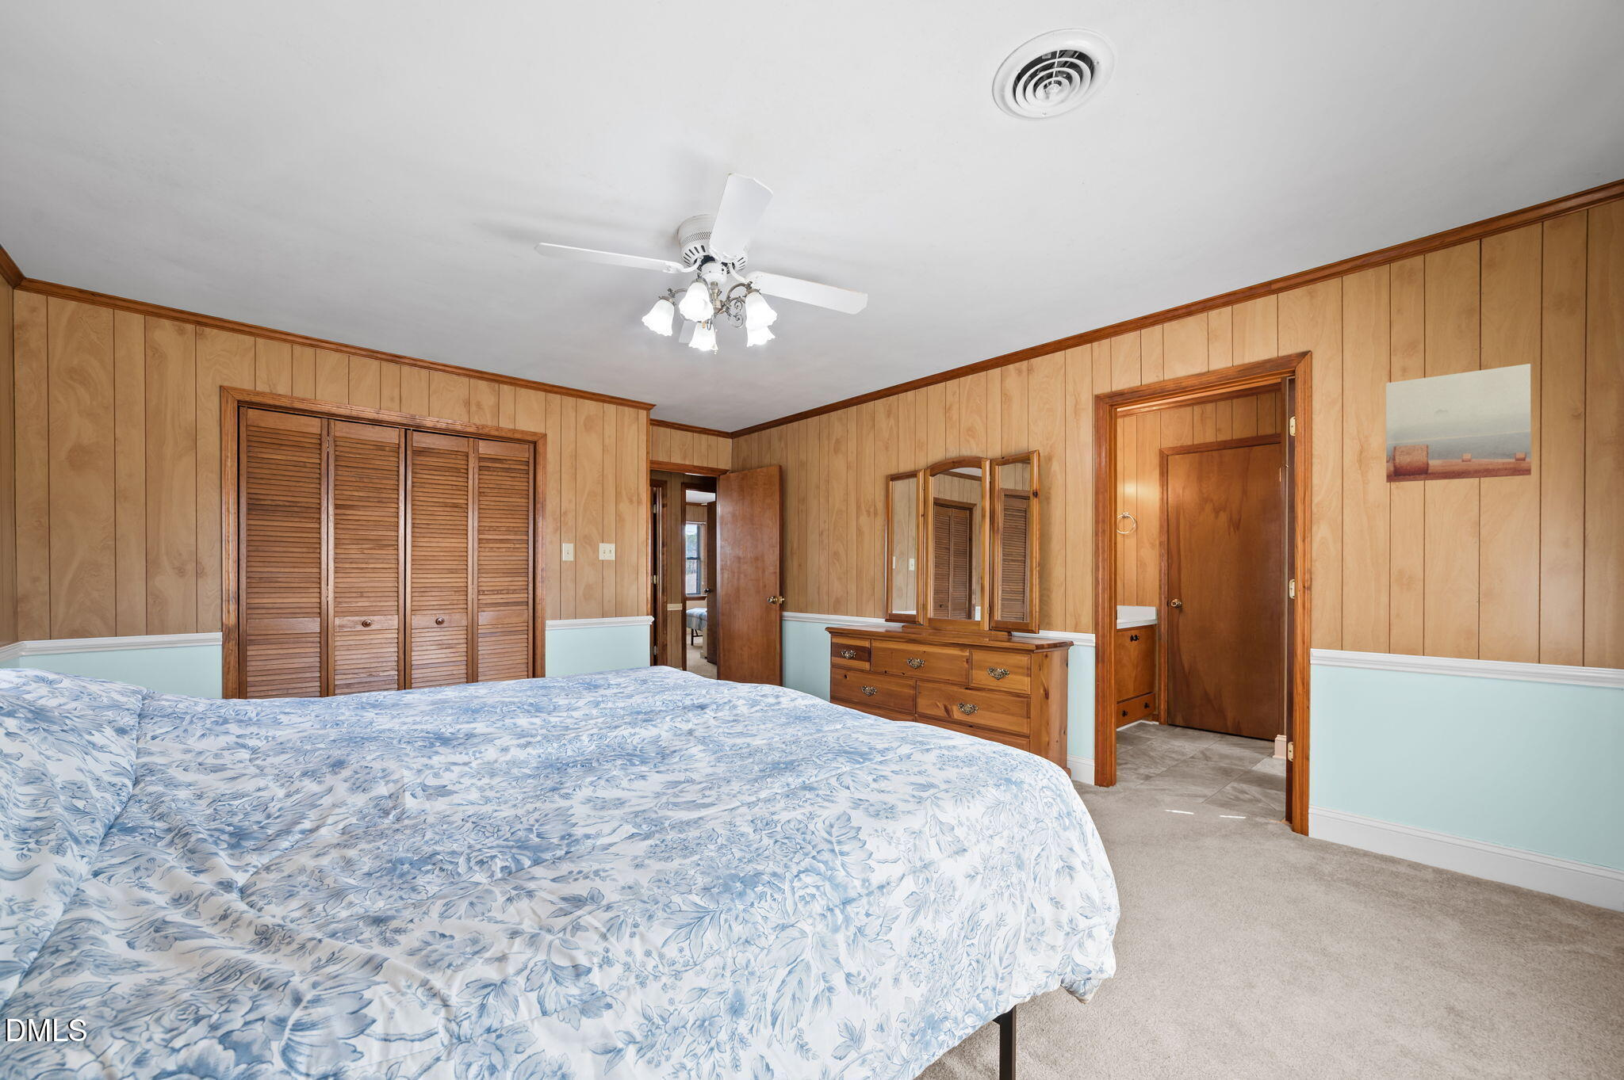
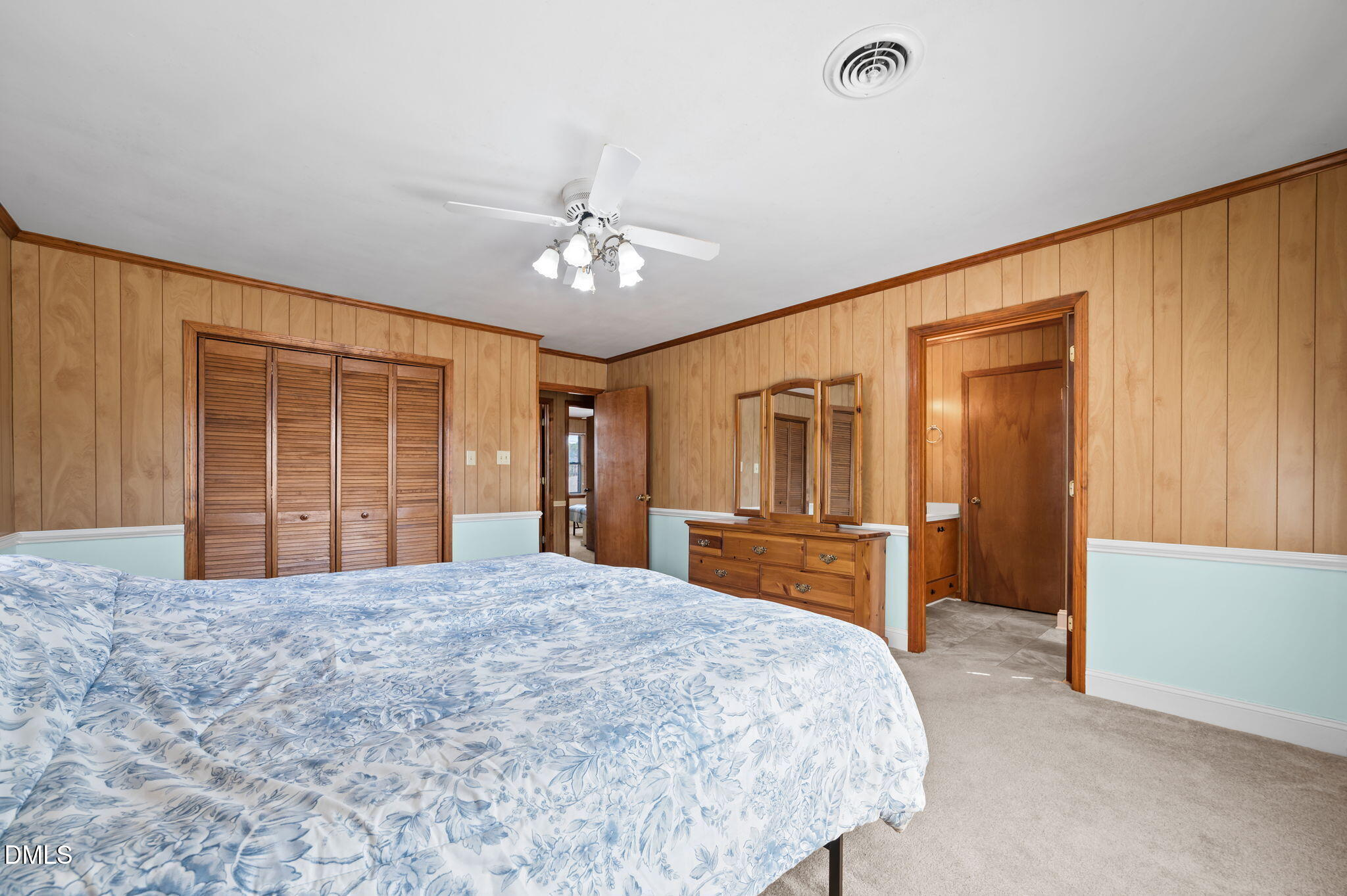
- wall art [1385,363,1532,483]
